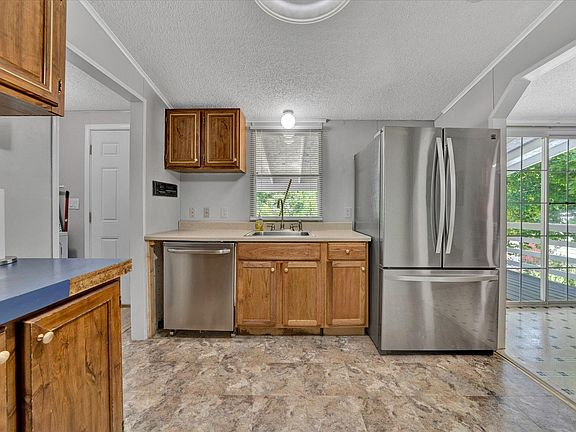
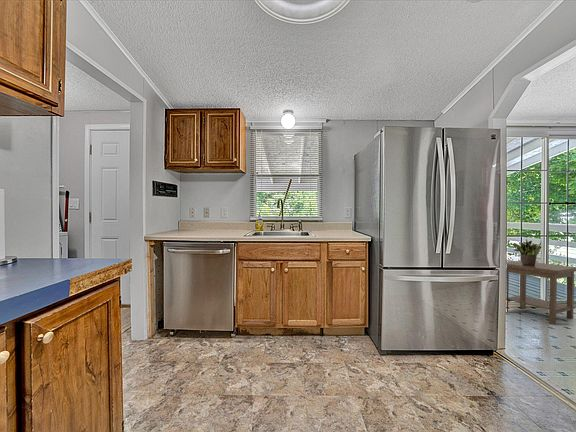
+ side table [506,260,576,326]
+ potted plant [511,238,542,265]
